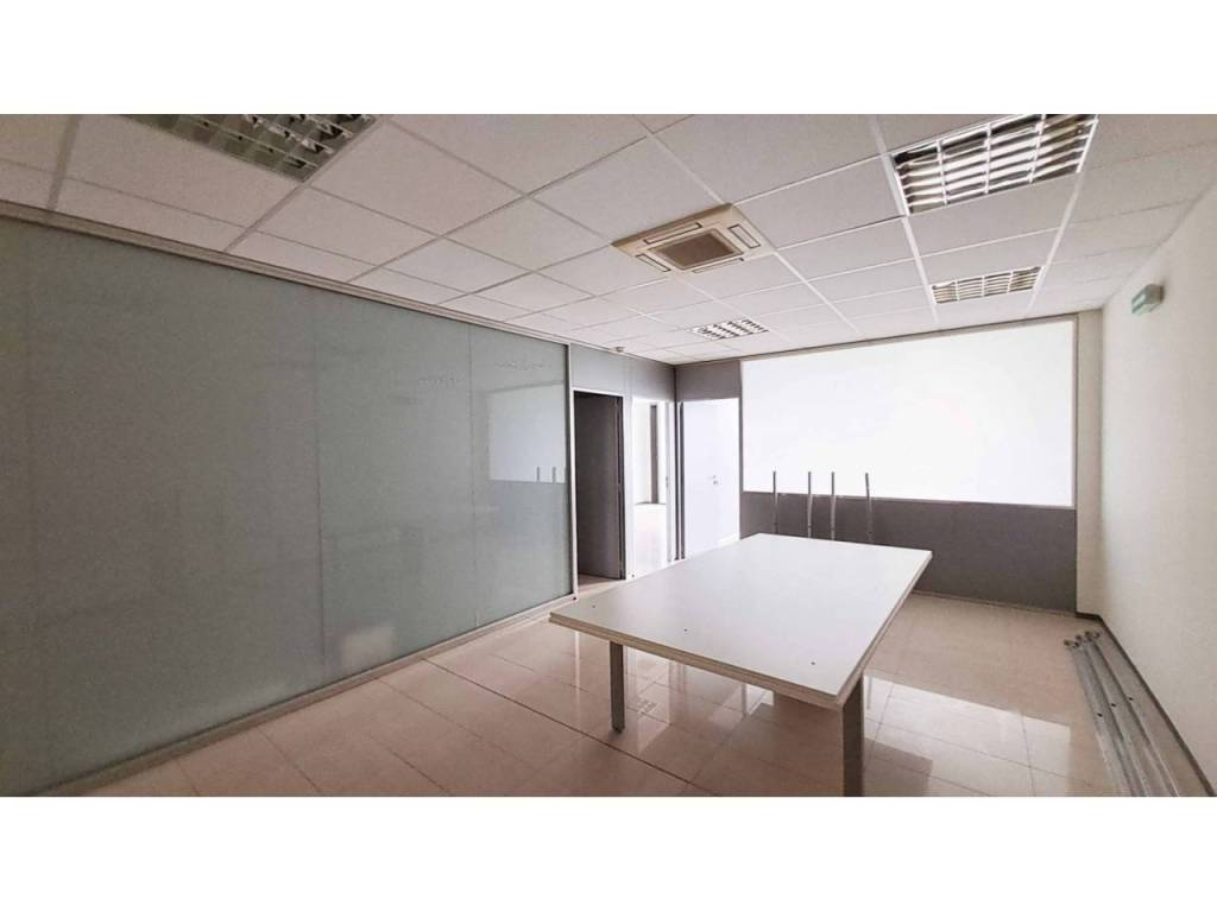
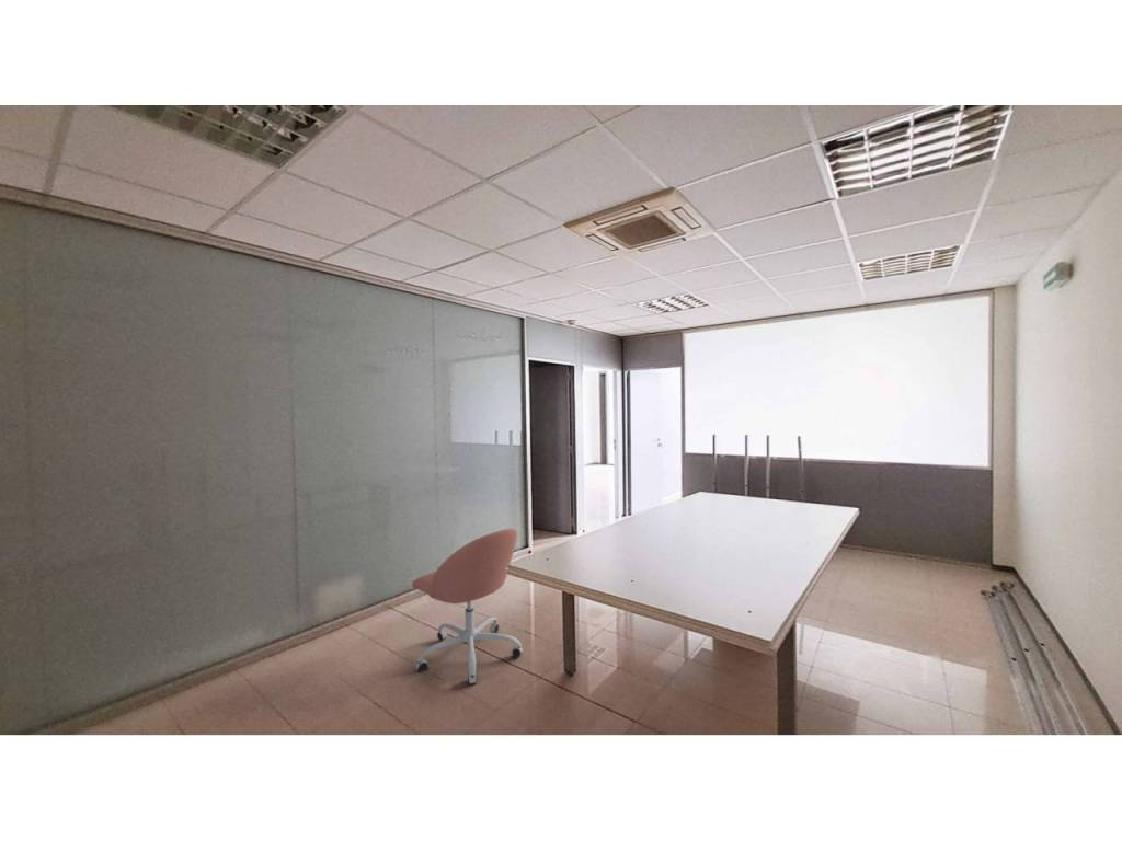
+ office chair [411,528,524,686]
